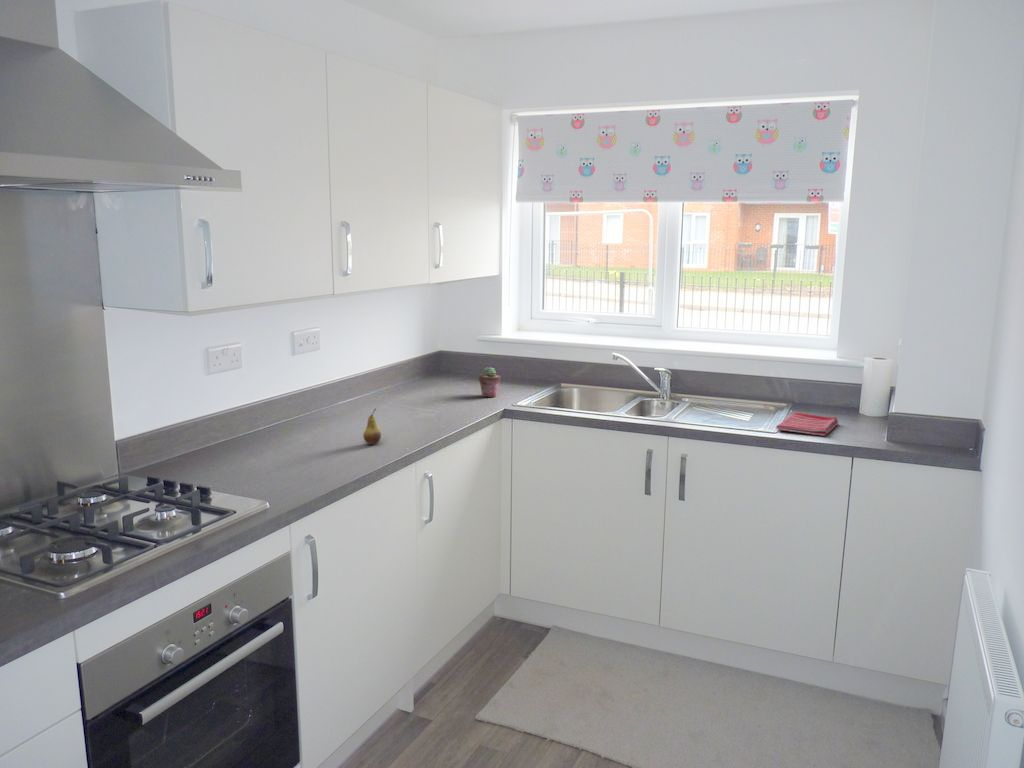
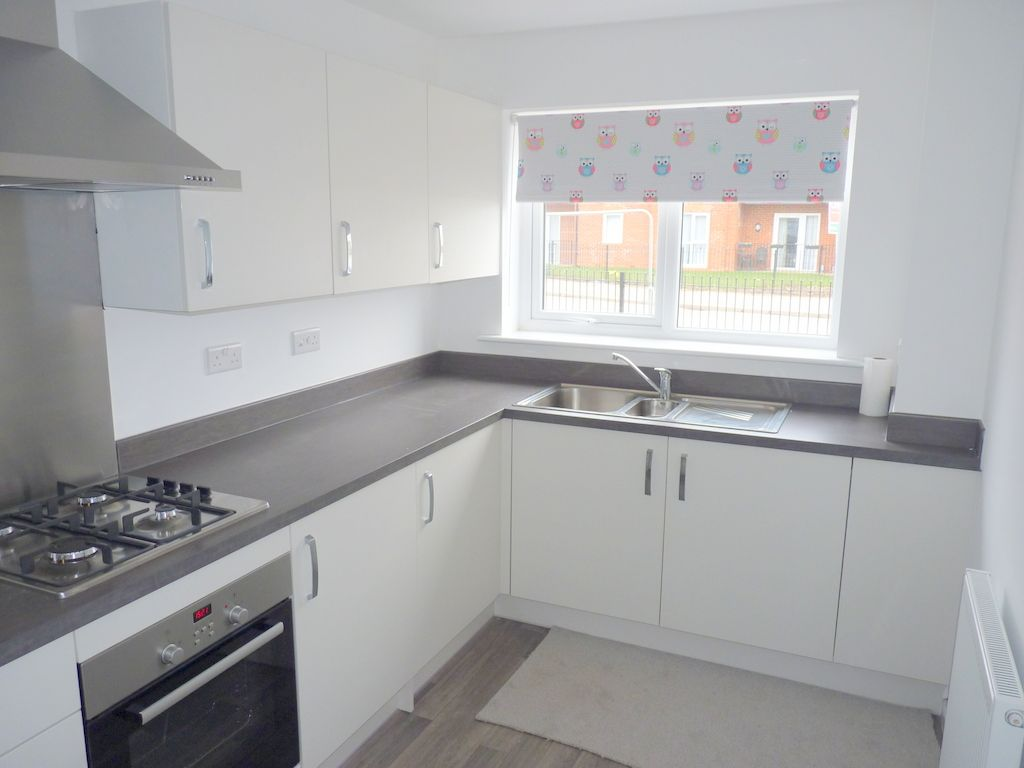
- fruit [362,407,382,446]
- potted succulent [478,366,502,398]
- dish towel [775,412,839,437]
